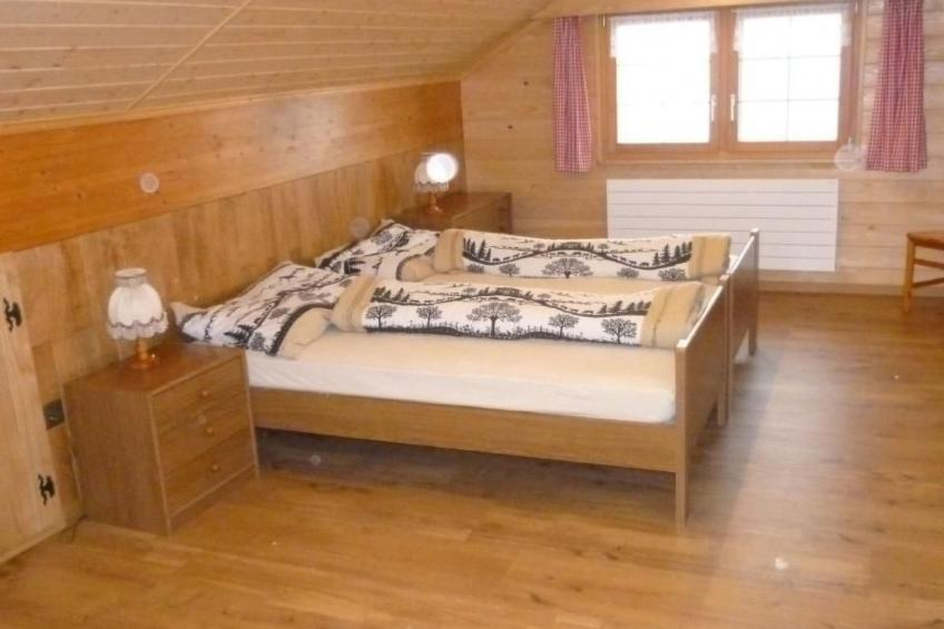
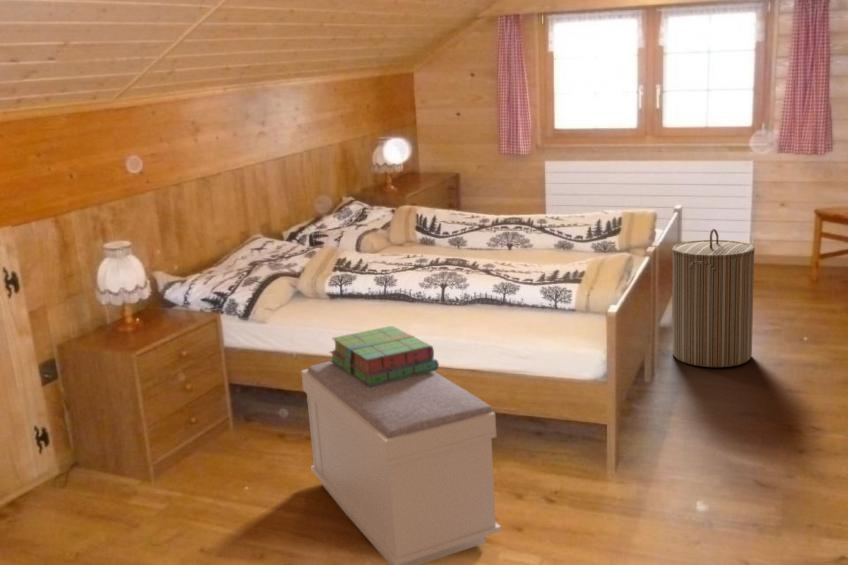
+ laundry hamper [671,228,756,368]
+ stack of books [328,325,440,387]
+ bench [300,360,502,565]
